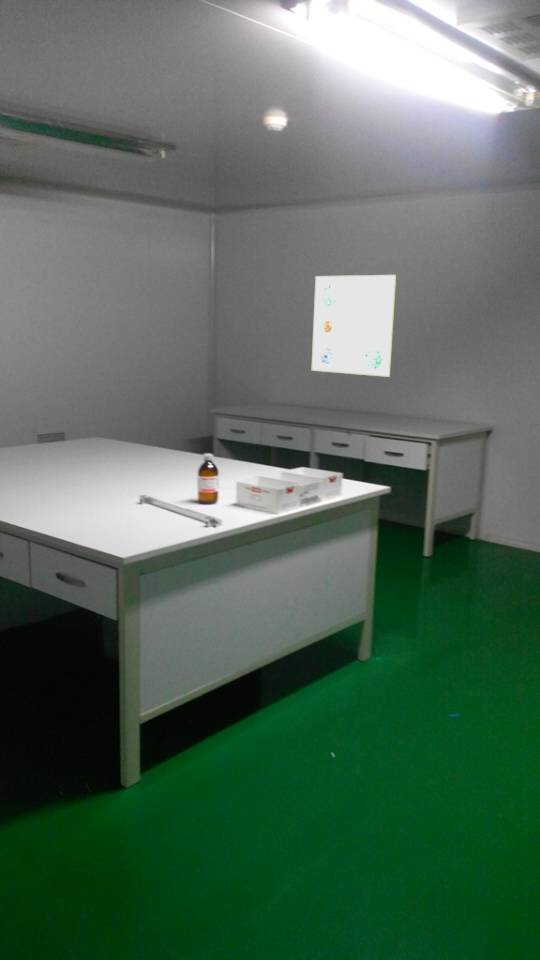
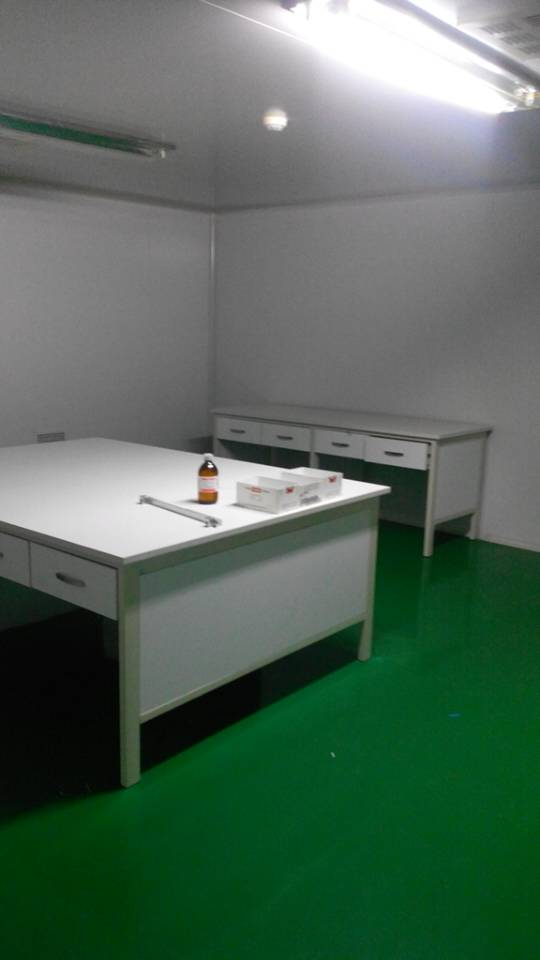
- wall art [311,274,397,378]
